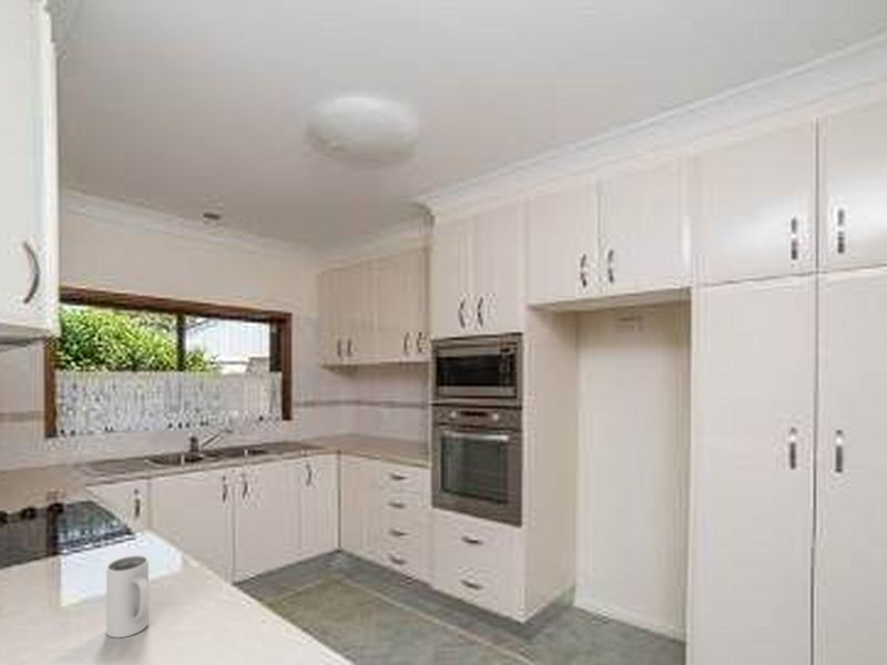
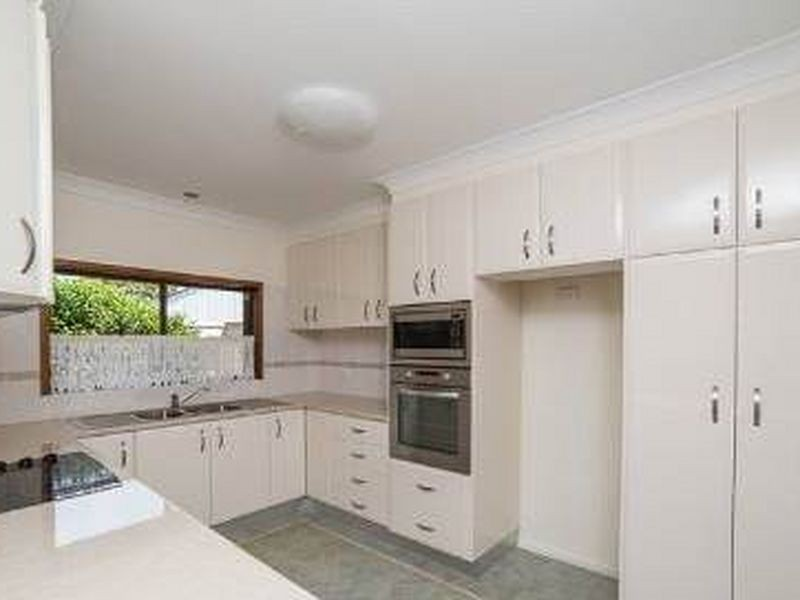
- mug [105,554,151,638]
